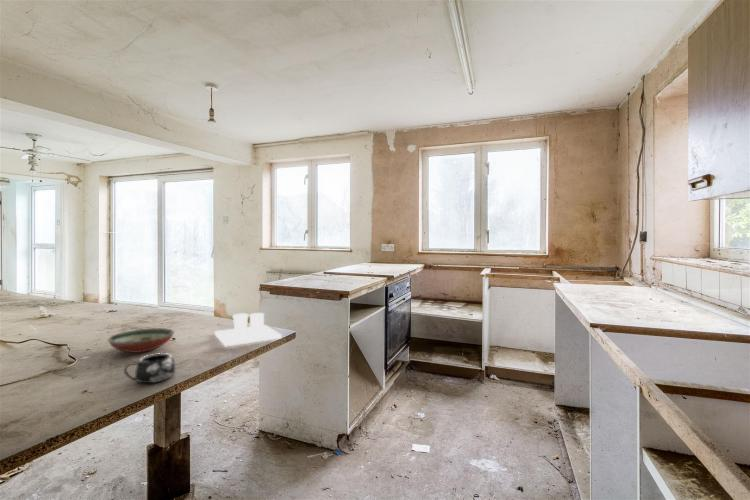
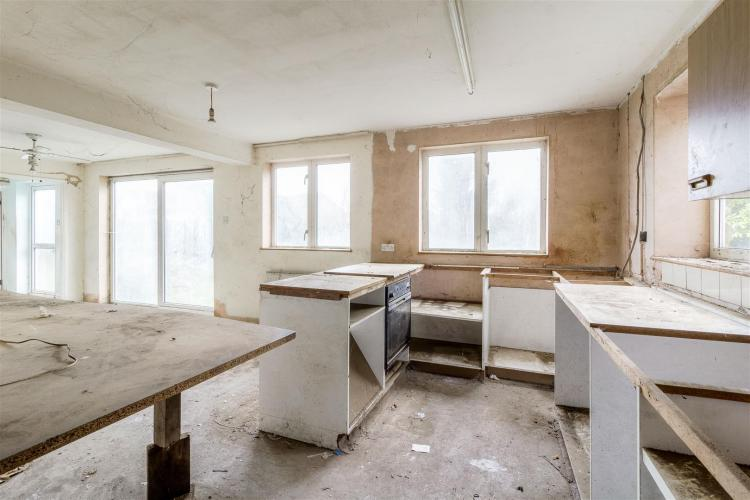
- salt and pepper shaker set [214,312,283,347]
- decorative bowl [107,327,176,354]
- mug [123,352,177,384]
